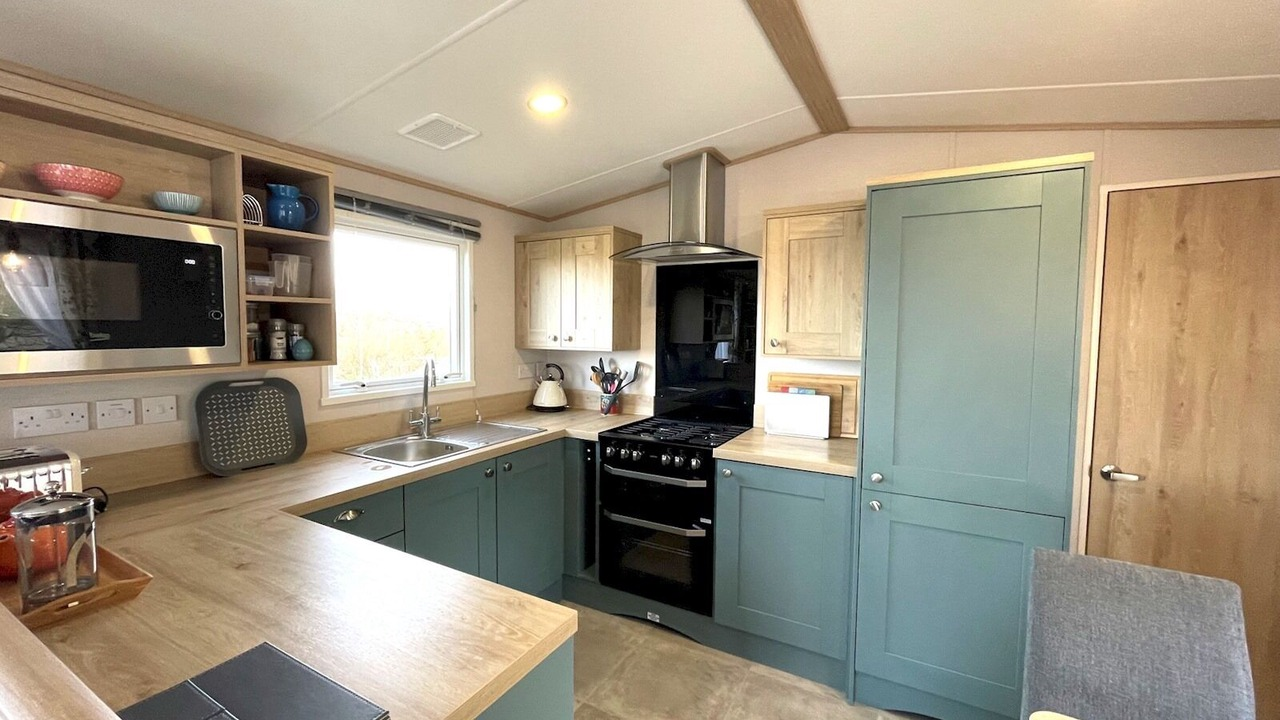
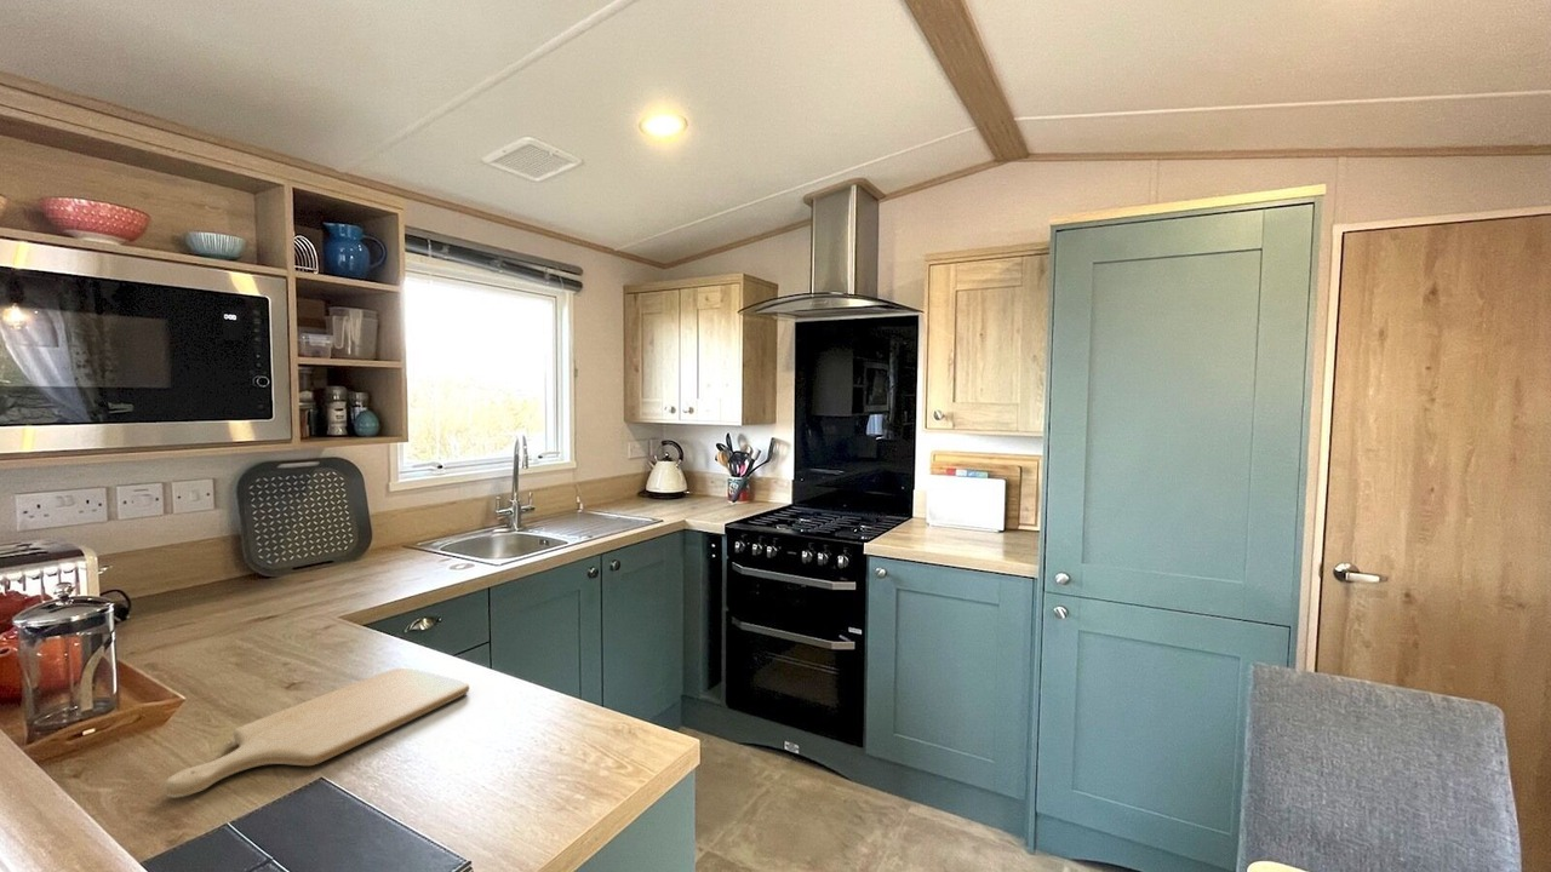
+ chopping board [164,667,470,799]
